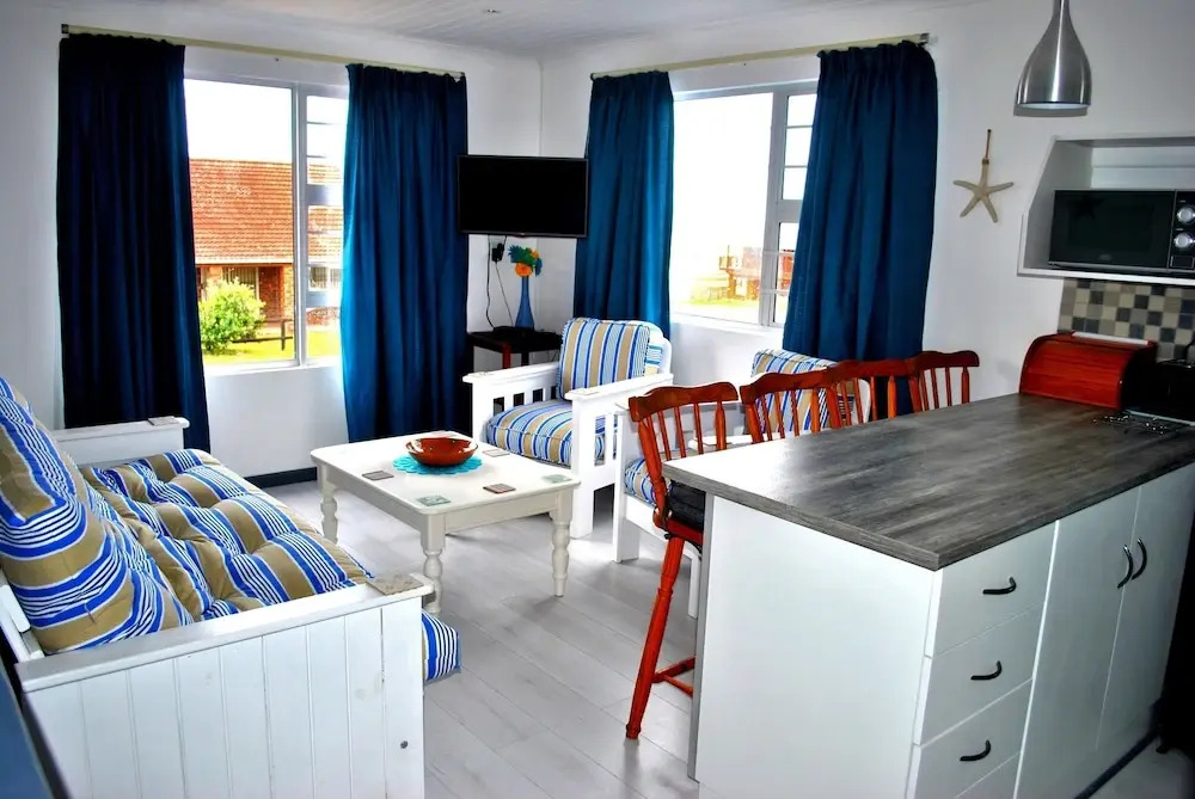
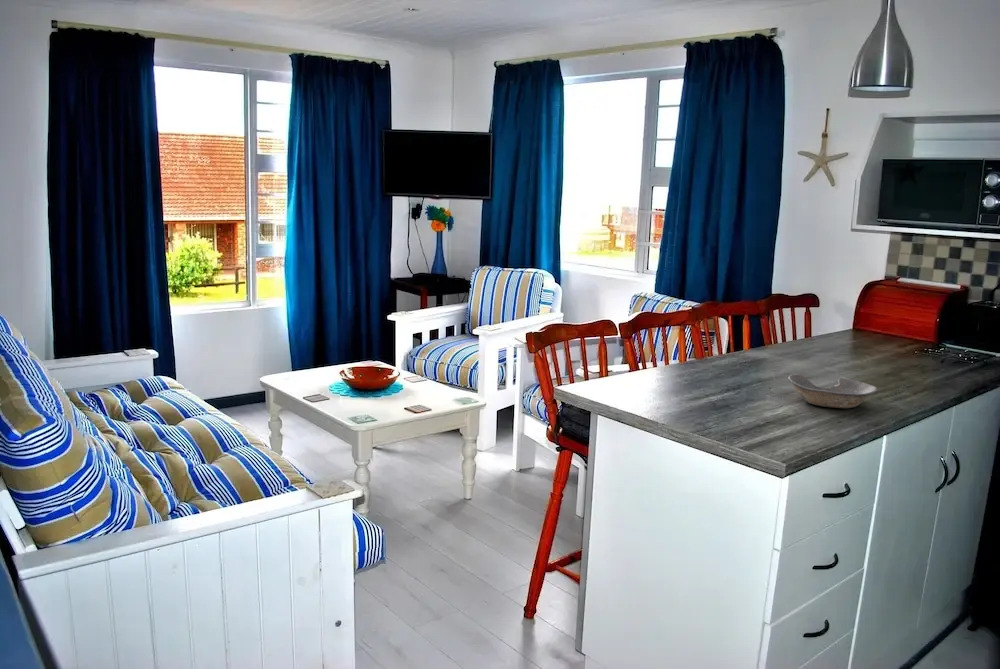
+ bowl [787,373,878,409]
